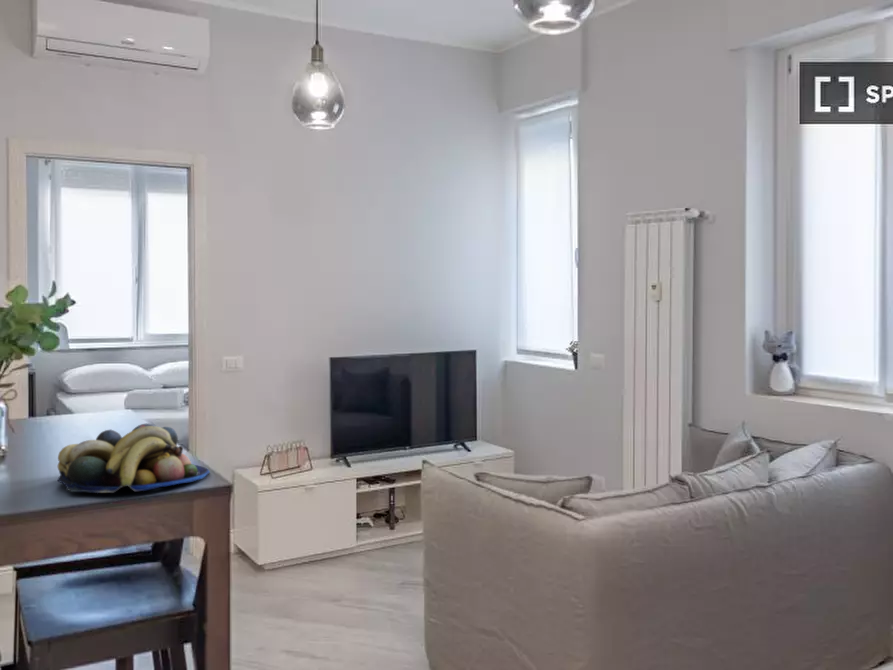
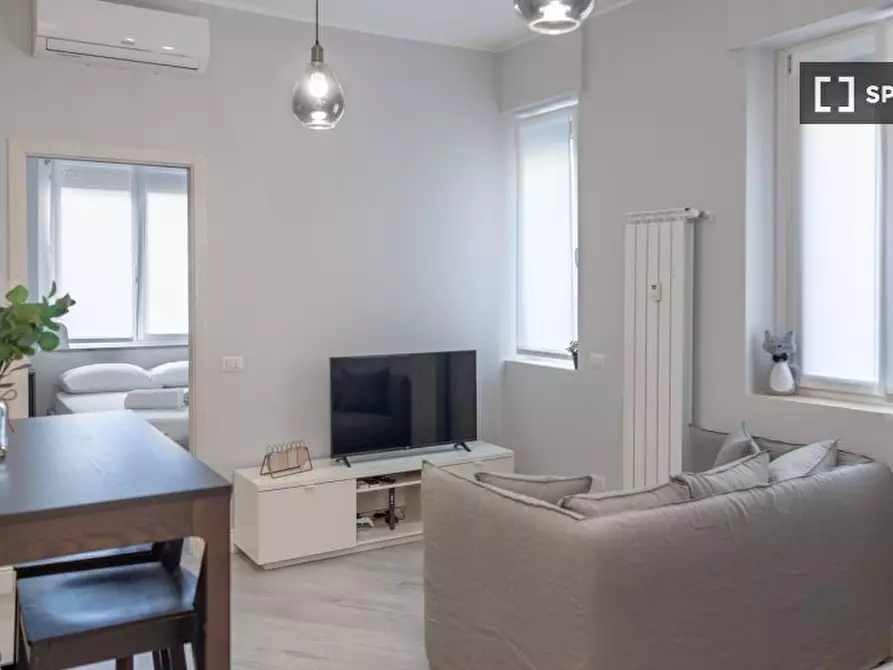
- fruit bowl [57,422,211,494]
